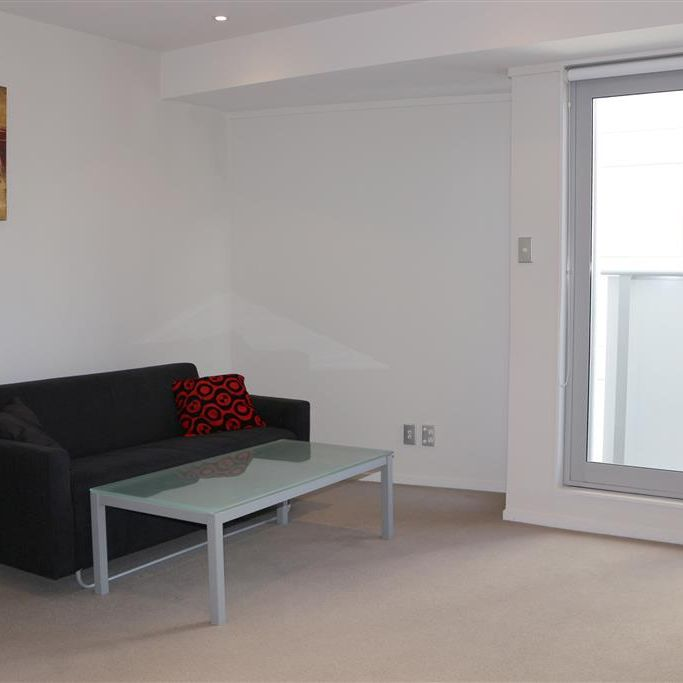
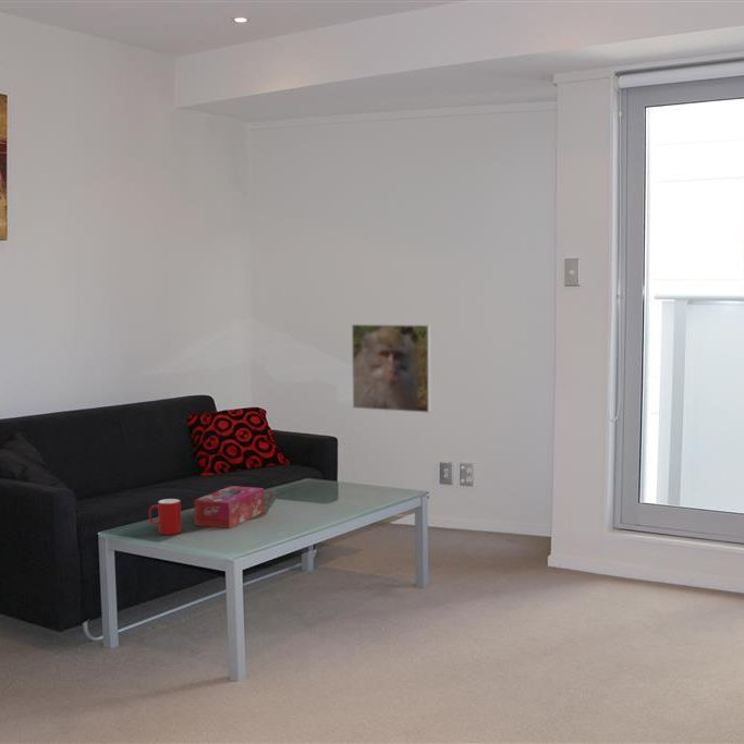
+ cup [148,498,182,536]
+ tissue box [193,485,265,529]
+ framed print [351,324,432,414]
